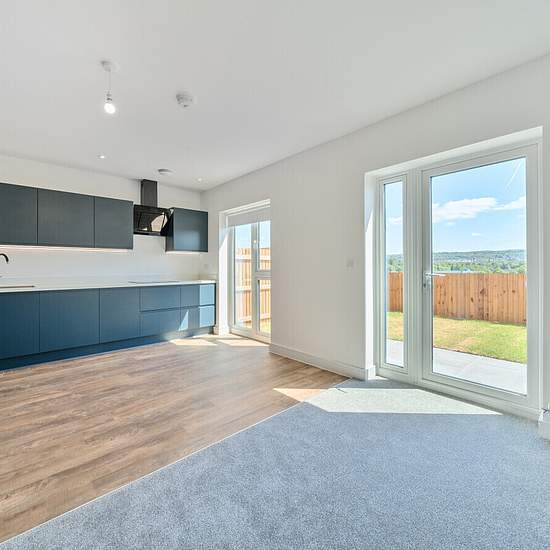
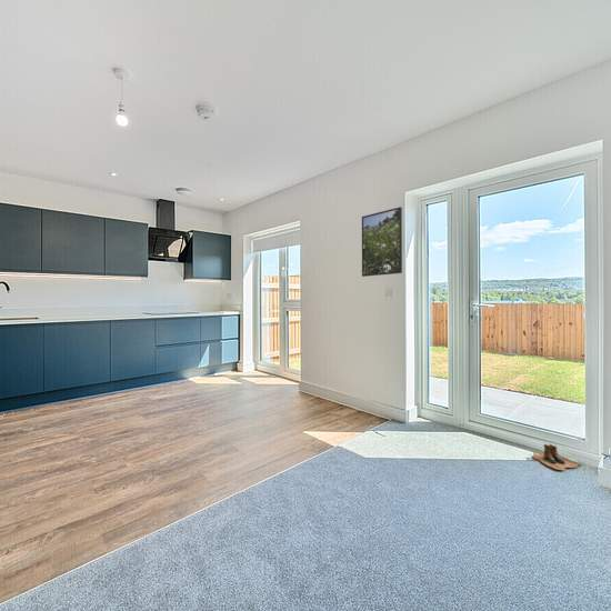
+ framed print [361,206,403,278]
+ boots [531,443,582,471]
